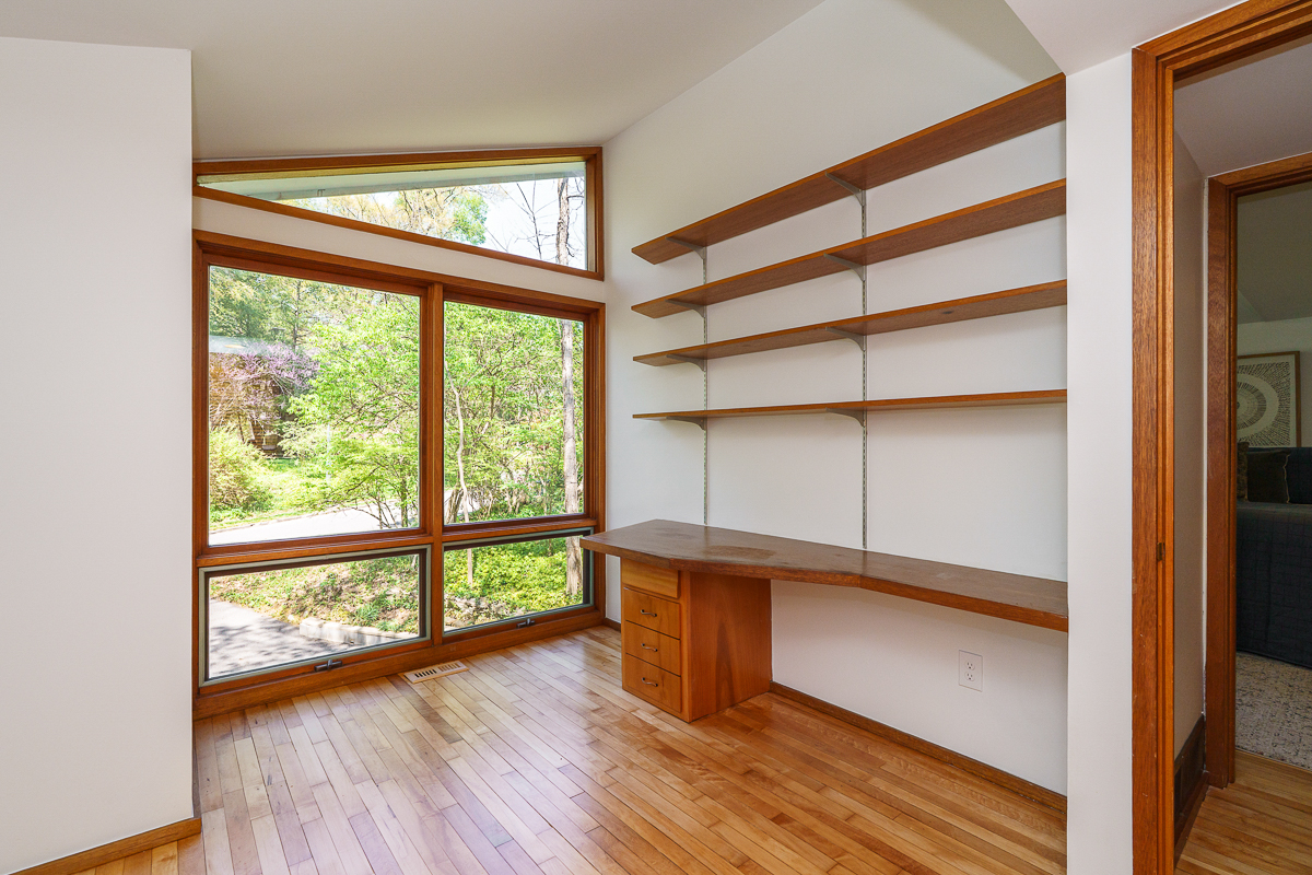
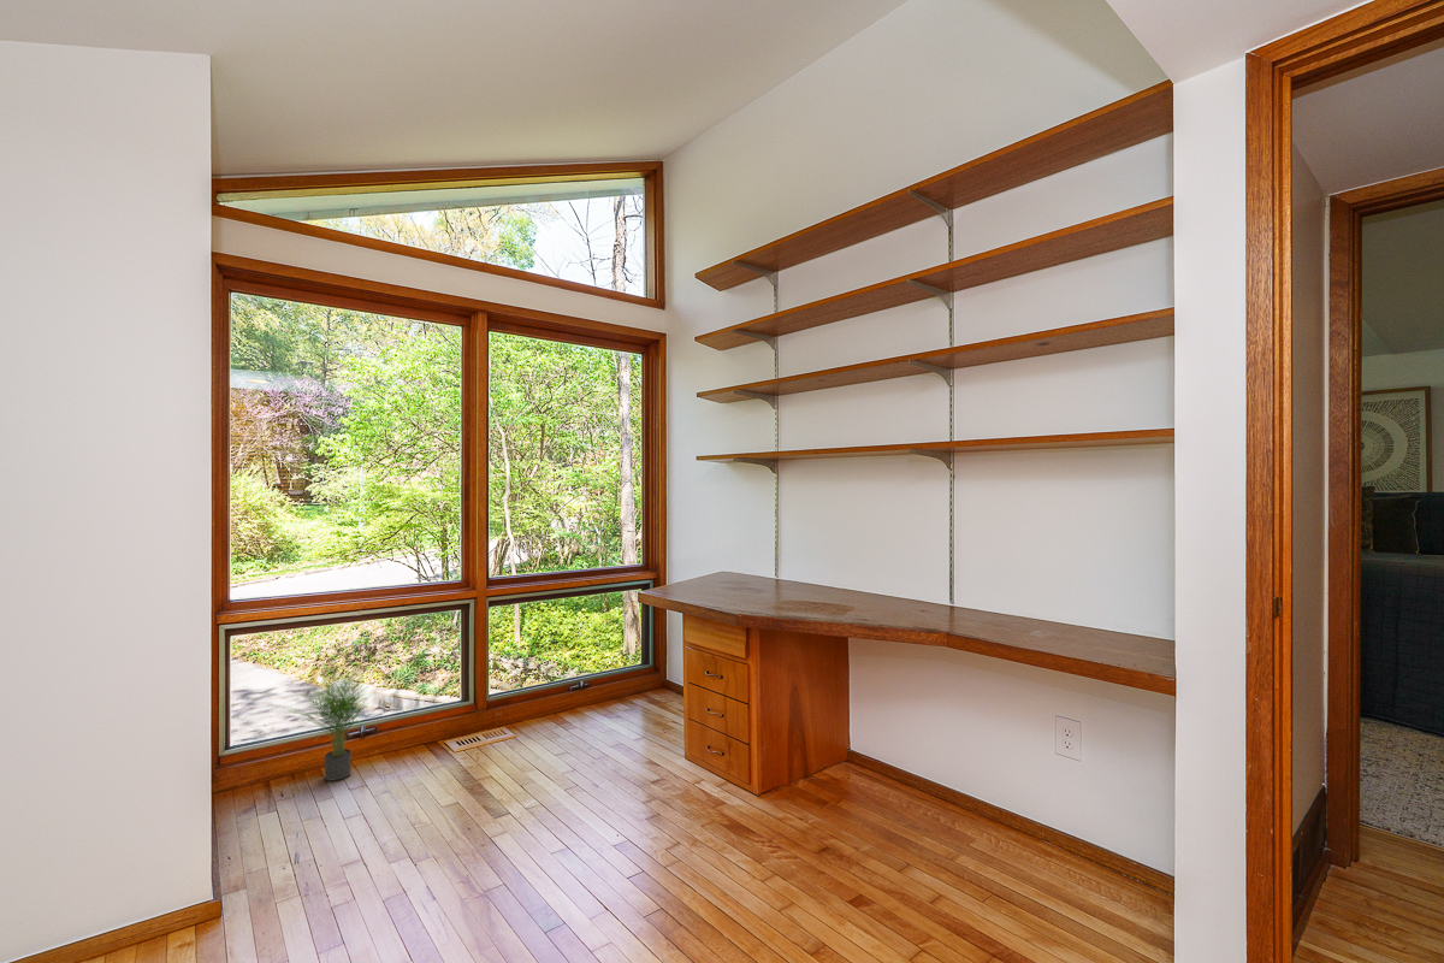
+ potted plant [280,662,373,782]
